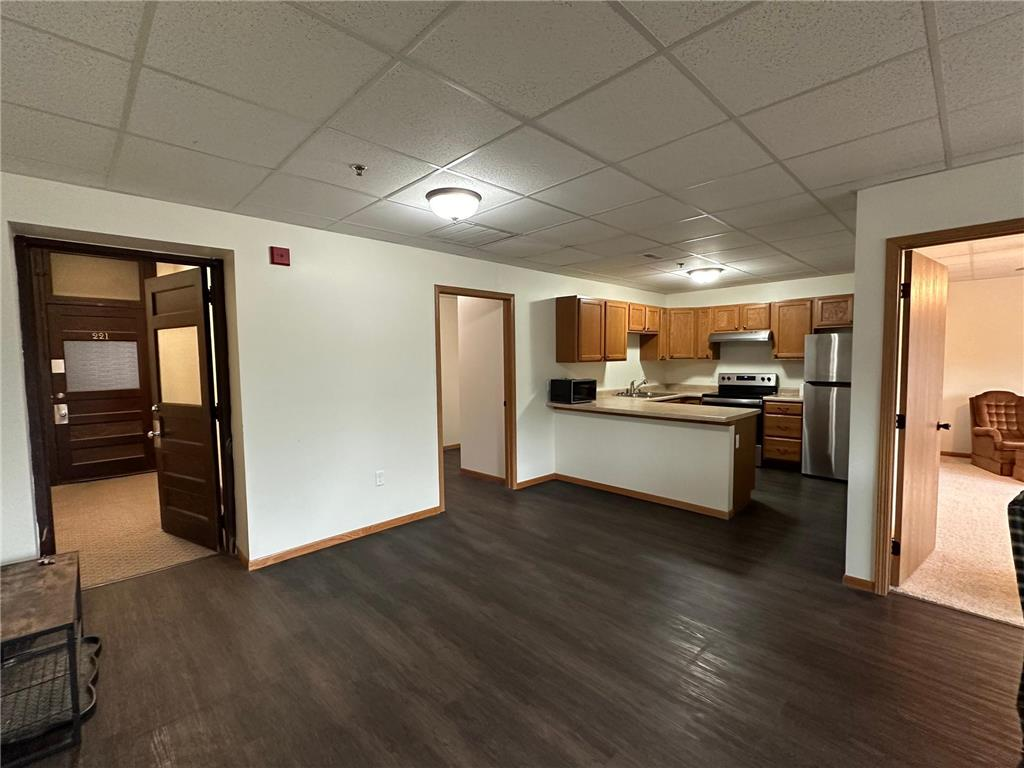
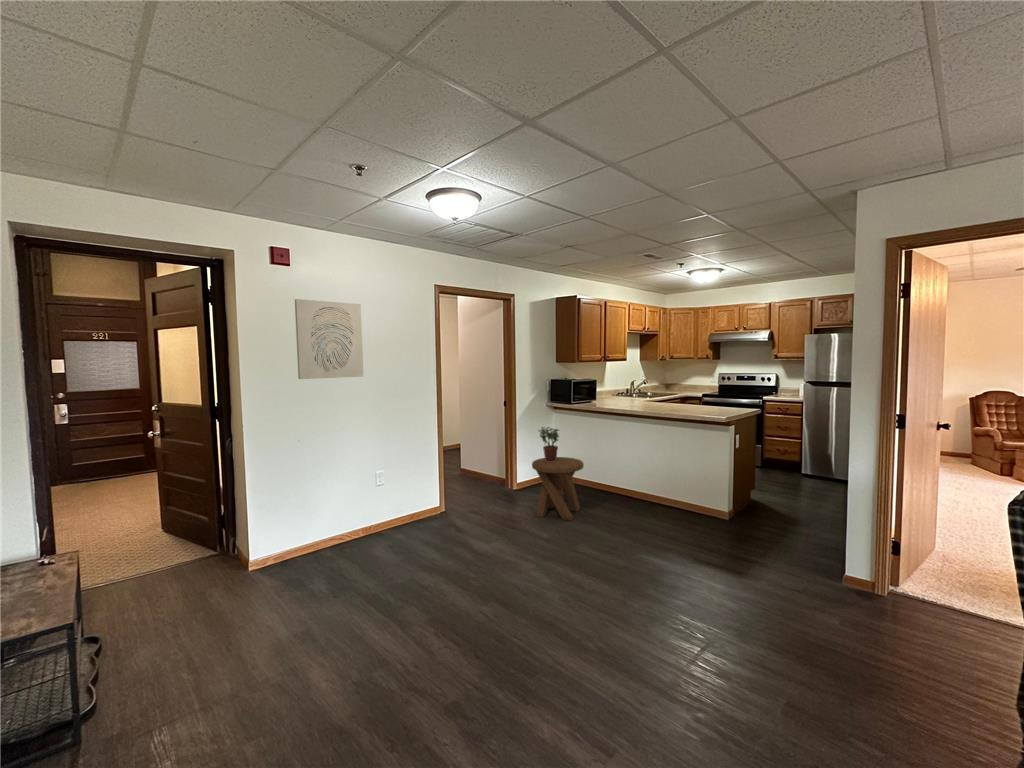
+ music stool [531,456,585,522]
+ potted plant [537,426,561,462]
+ wall art [294,298,365,380]
